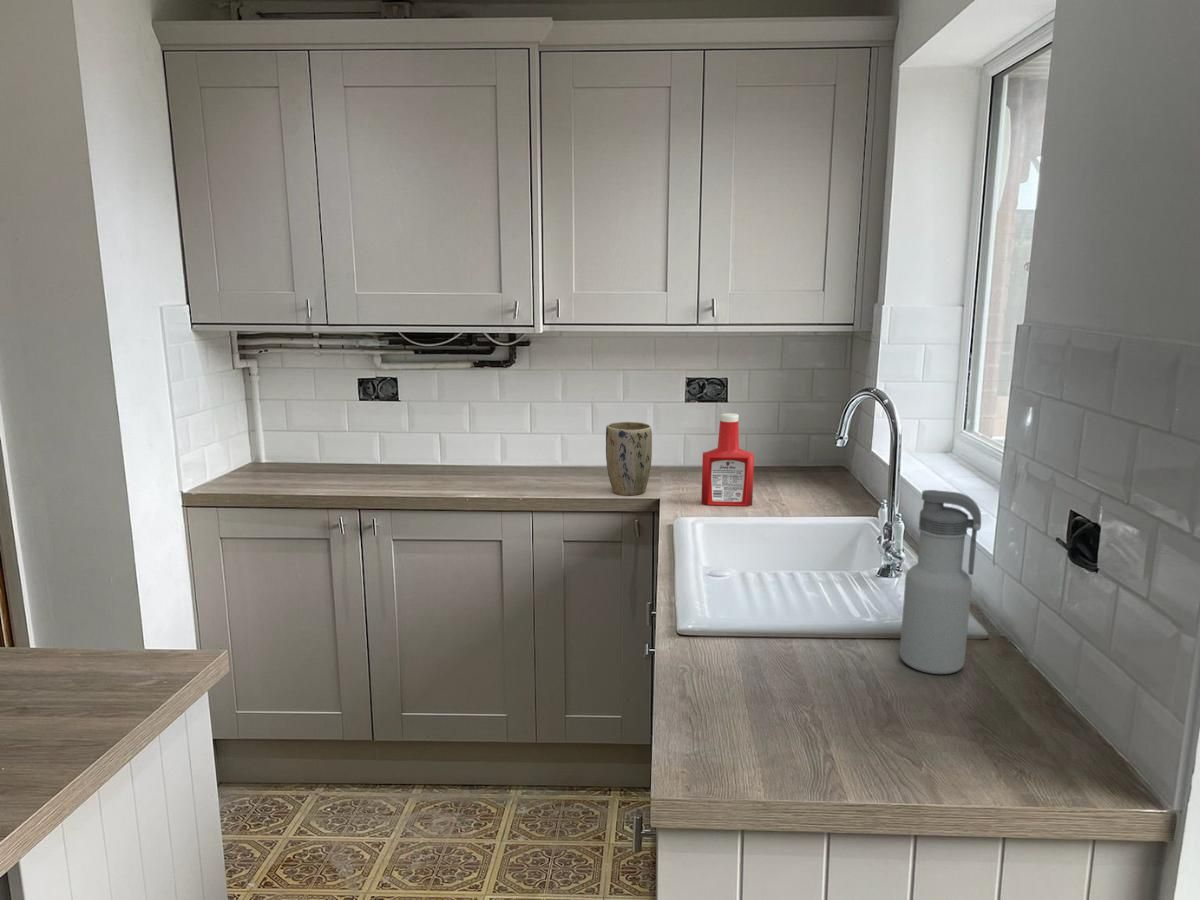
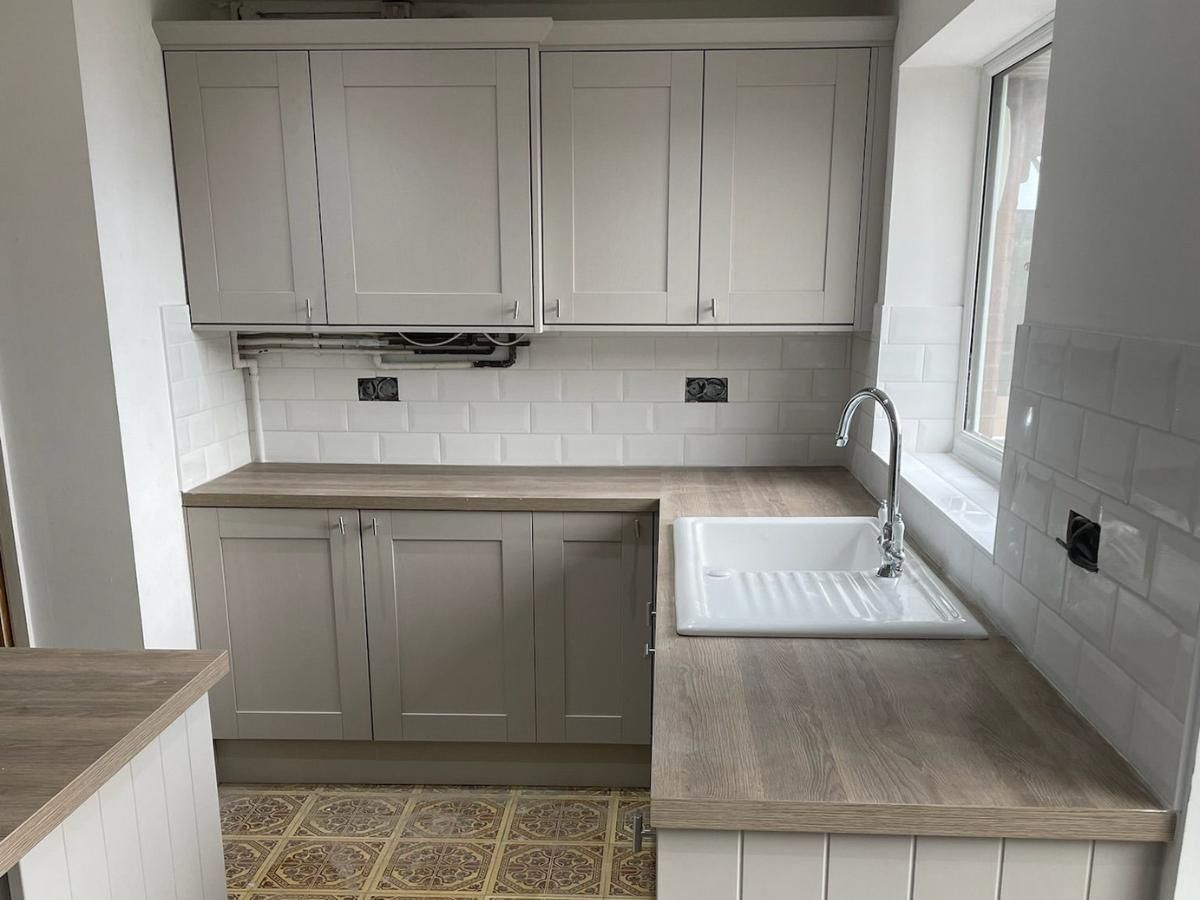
- soap bottle [700,412,755,507]
- water bottle [899,489,982,675]
- plant pot [605,421,653,497]
